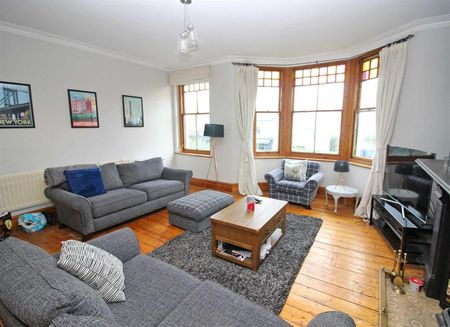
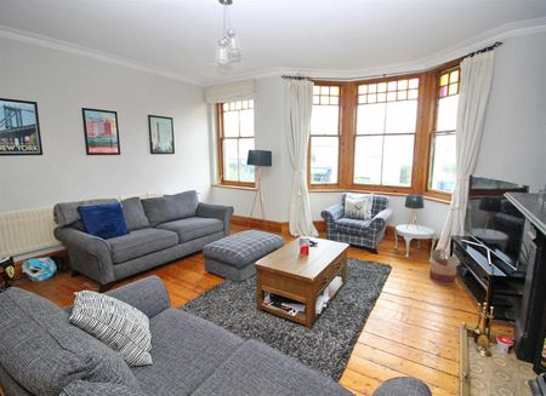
+ basket [428,247,459,286]
